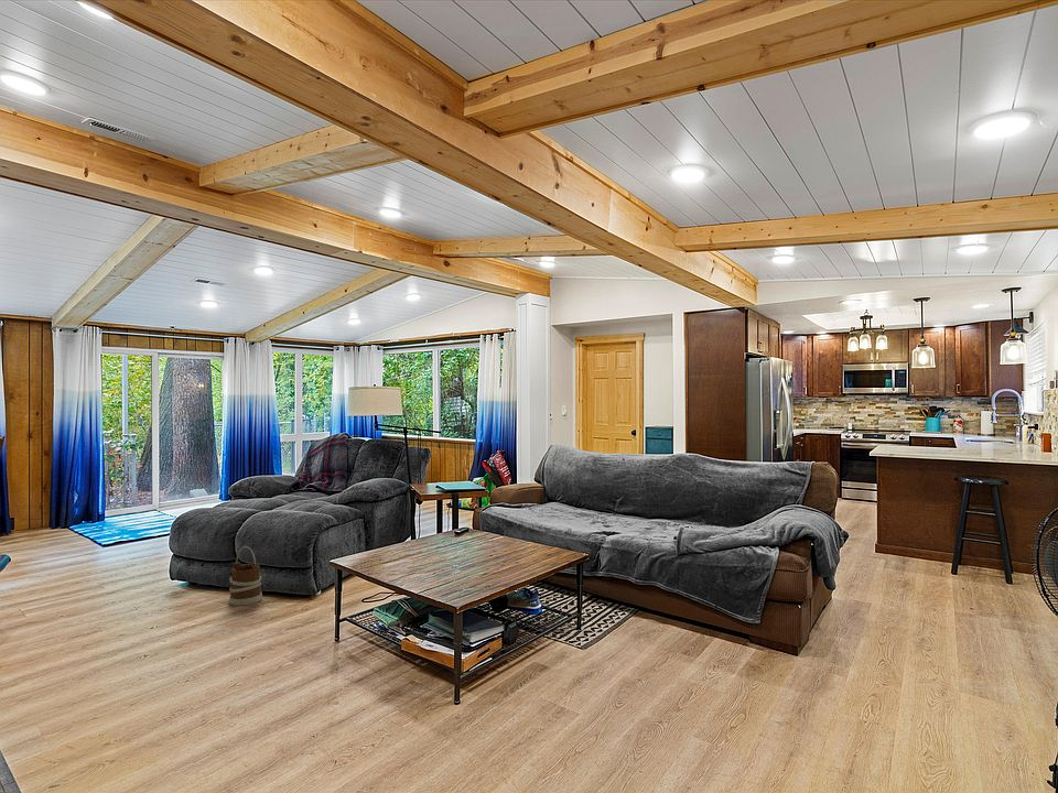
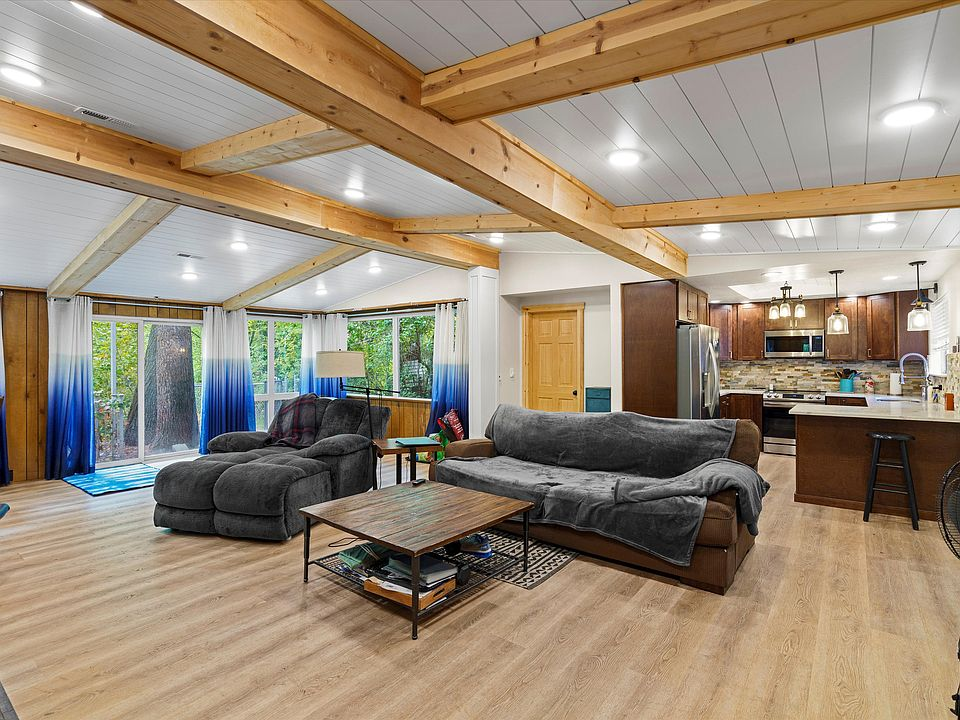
- wooden bucket [228,545,263,607]
